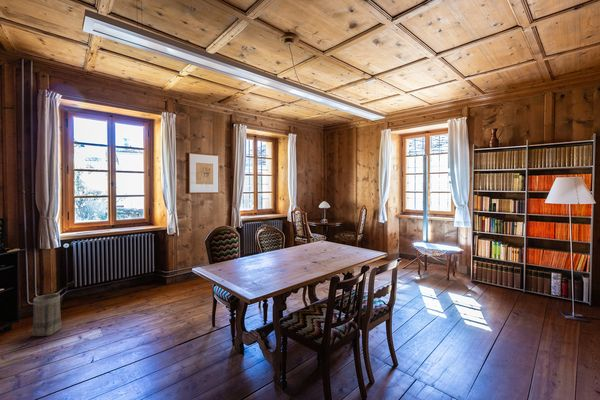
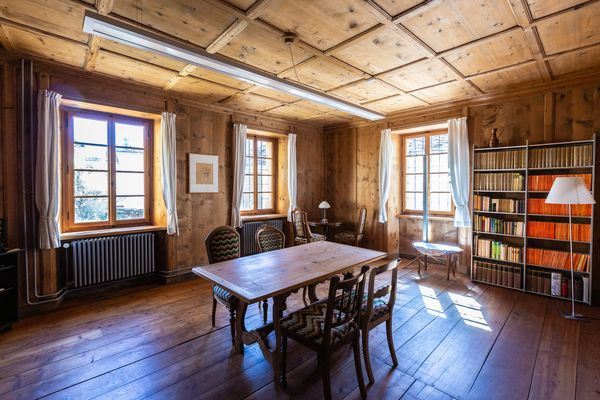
- basket [32,293,63,337]
